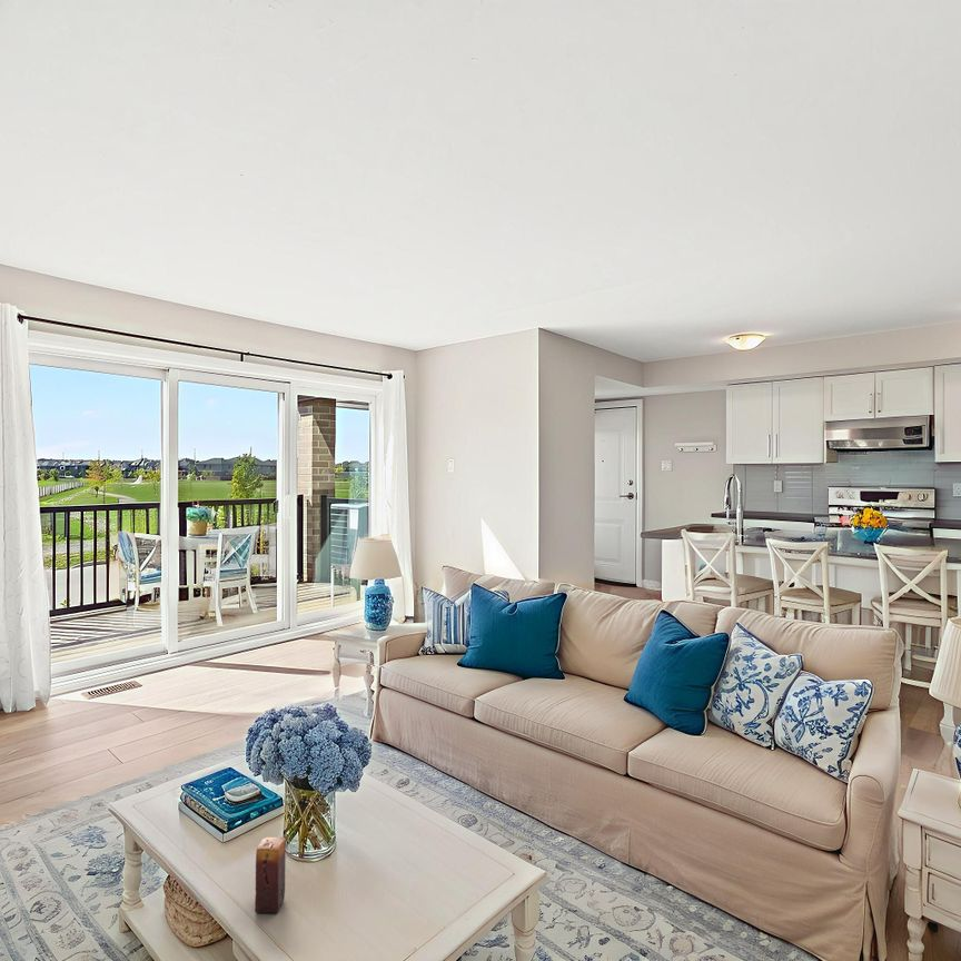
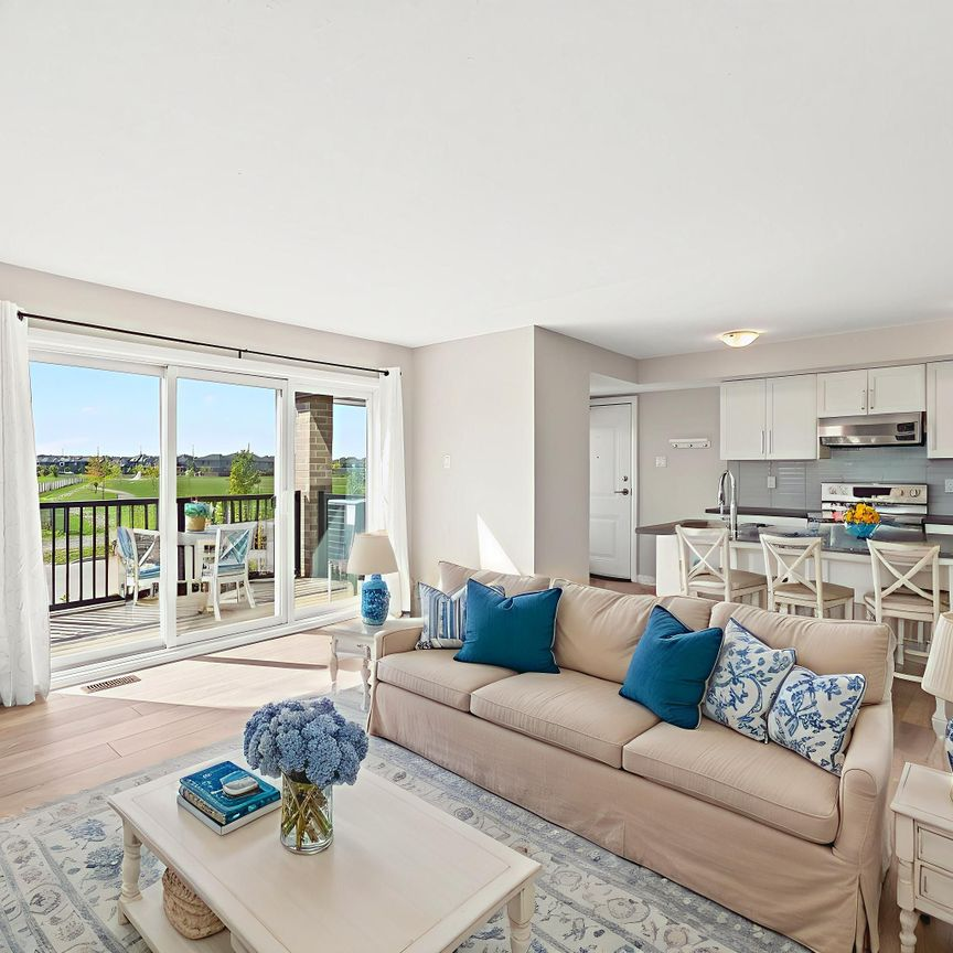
- candle [254,836,287,914]
